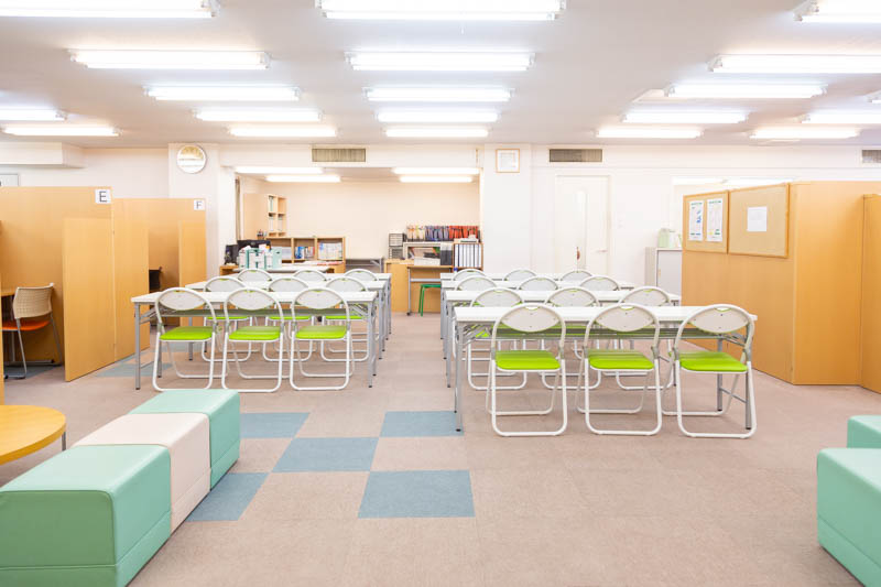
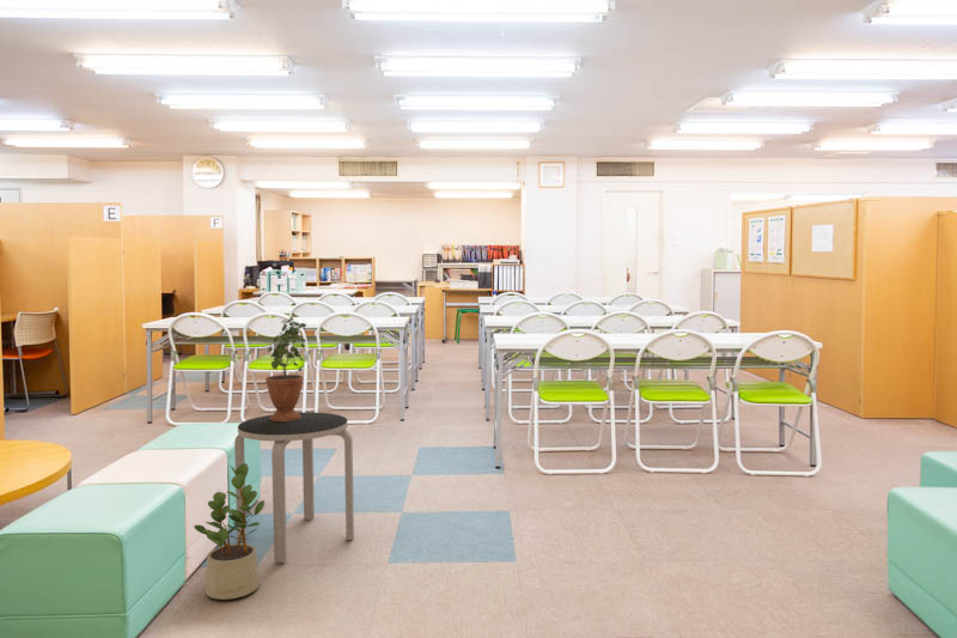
+ potted plant [193,462,266,601]
+ side table [233,412,355,564]
+ potted plant [264,314,307,421]
